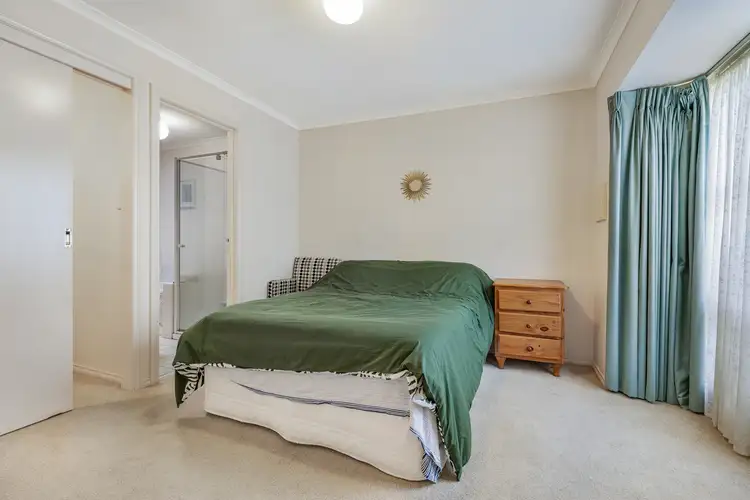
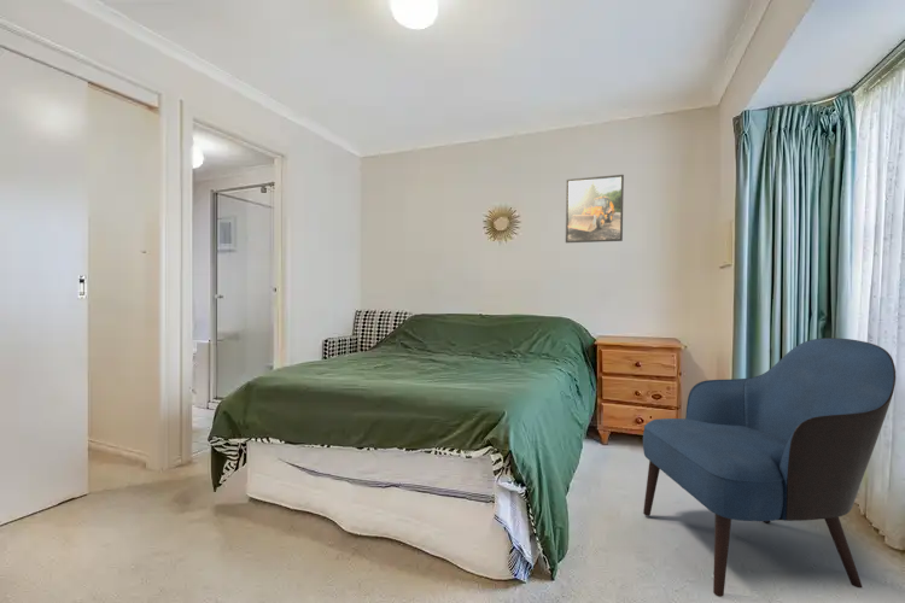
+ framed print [565,174,625,244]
+ armchair [642,336,897,598]
